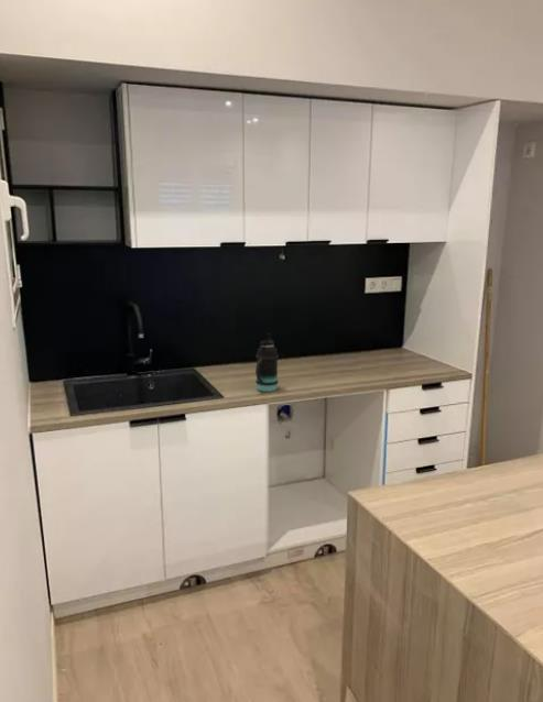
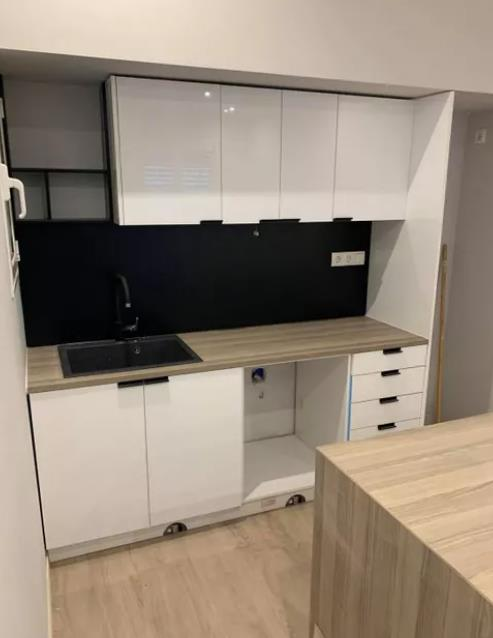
- bottle [254,332,280,393]
